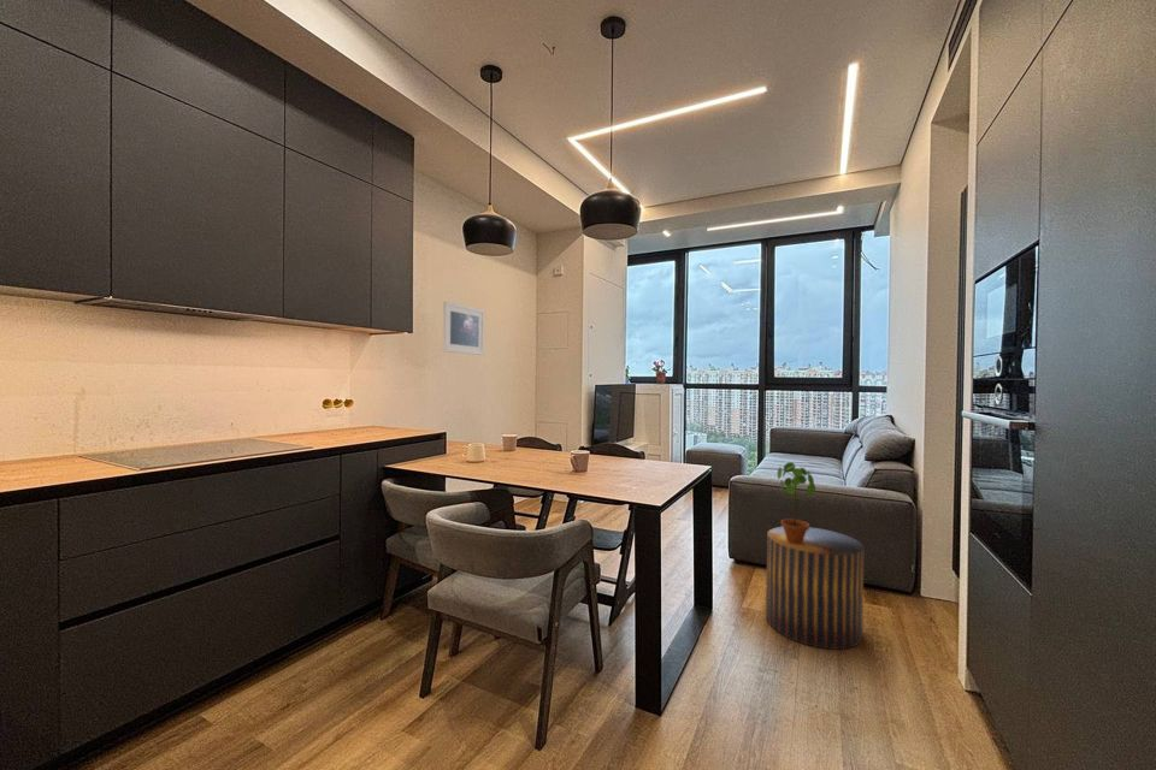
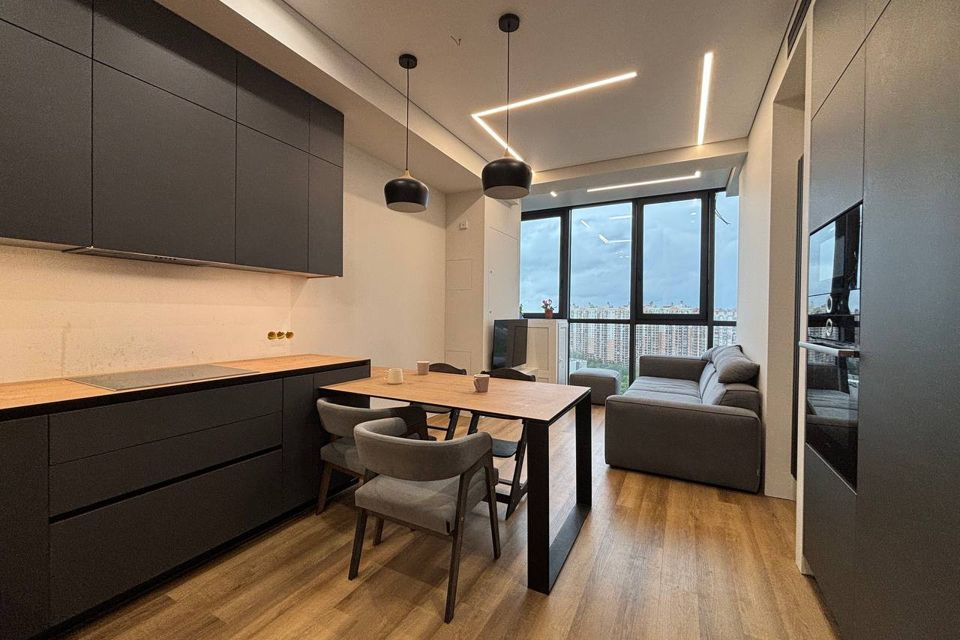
- potted plant [777,461,816,544]
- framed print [442,301,485,356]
- stool [765,526,865,651]
